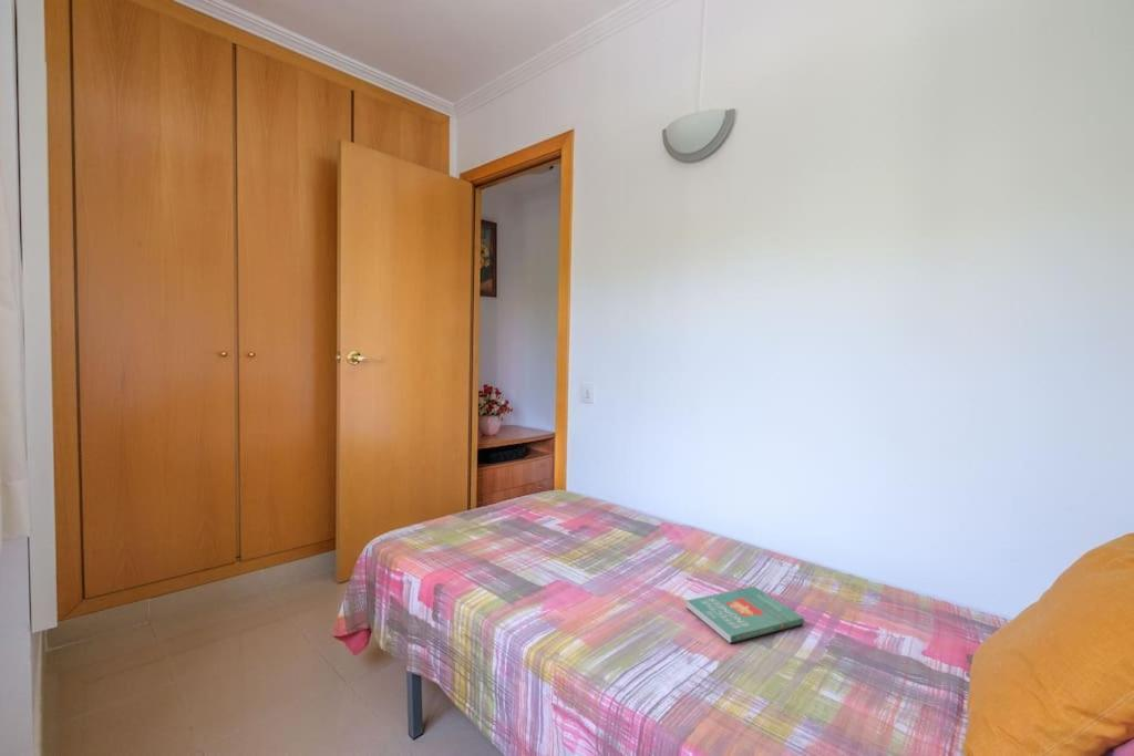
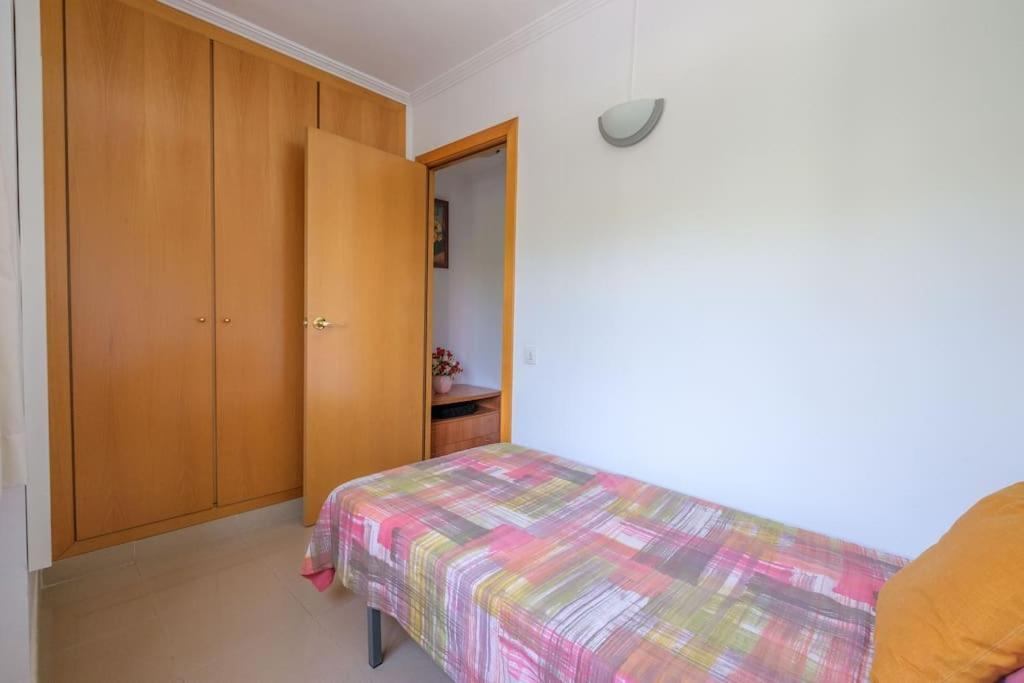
- book [685,586,805,644]
